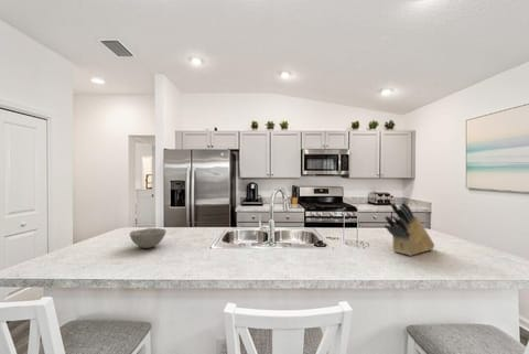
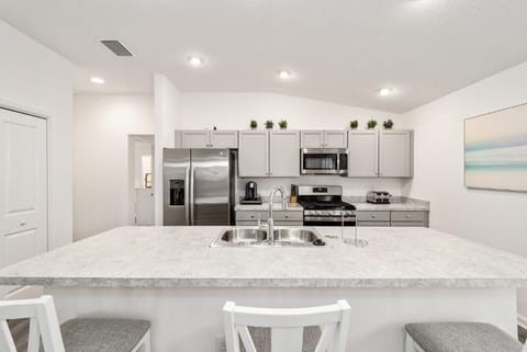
- knife block [384,201,435,257]
- bowl [129,227,168,249]
